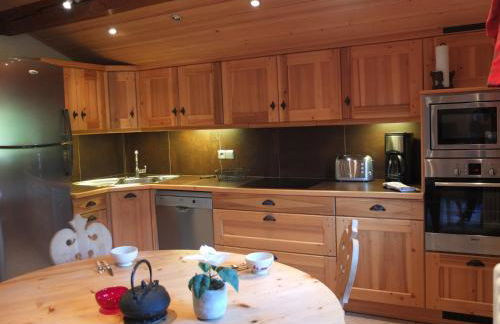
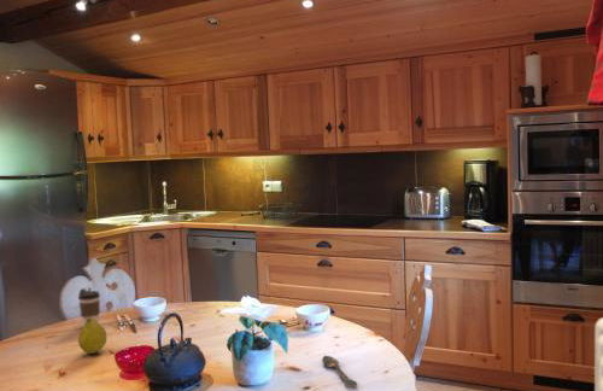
+ coffee cup [77,290,101,327]
+ spoon [321,355,358,390]
+ fruit [77,317,107,355]
